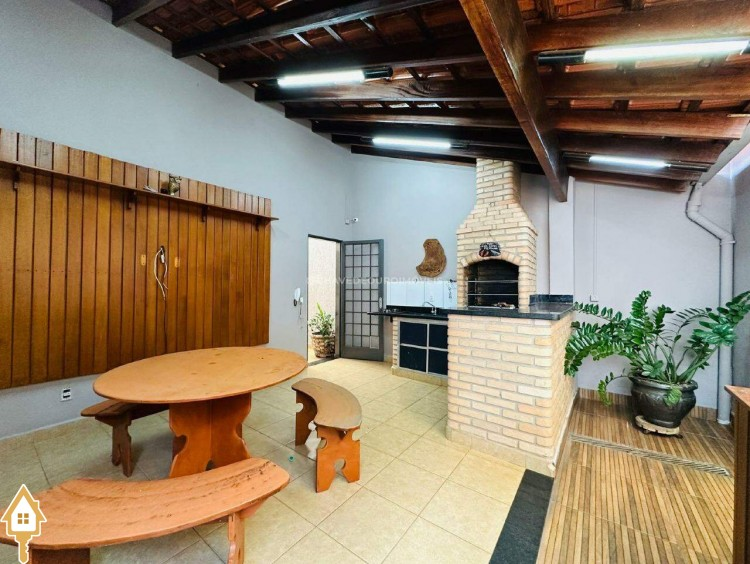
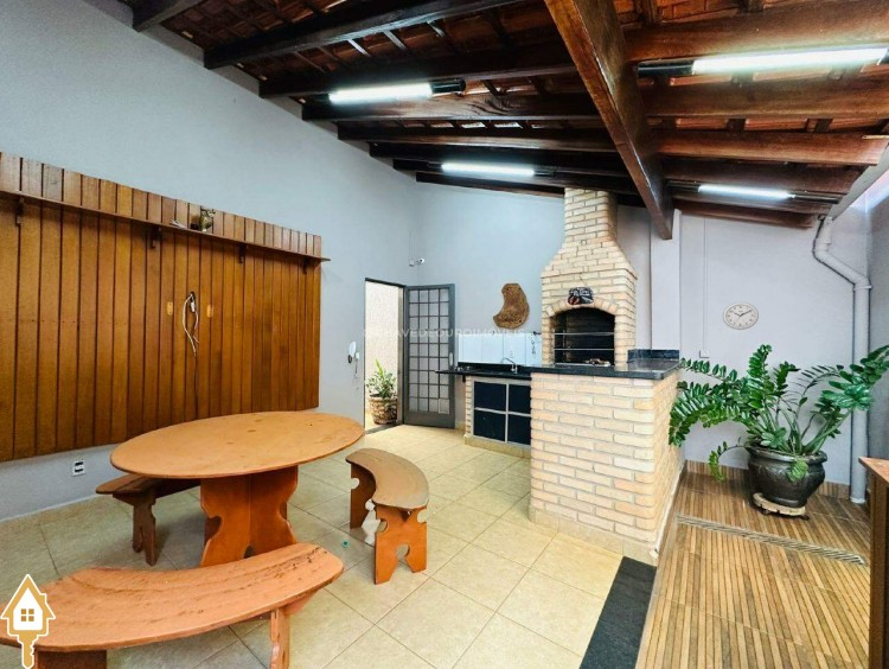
+ wall clock [722,301,760,331]
